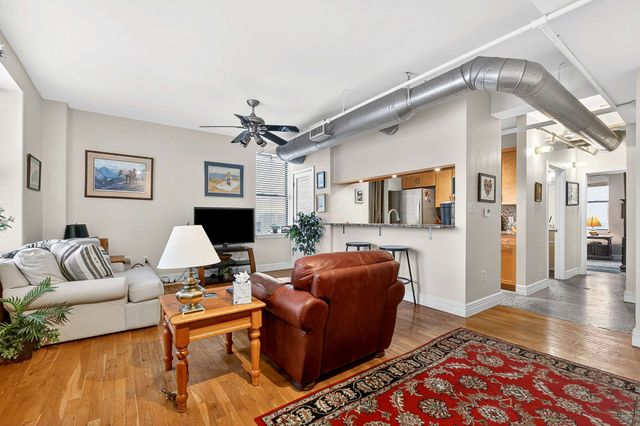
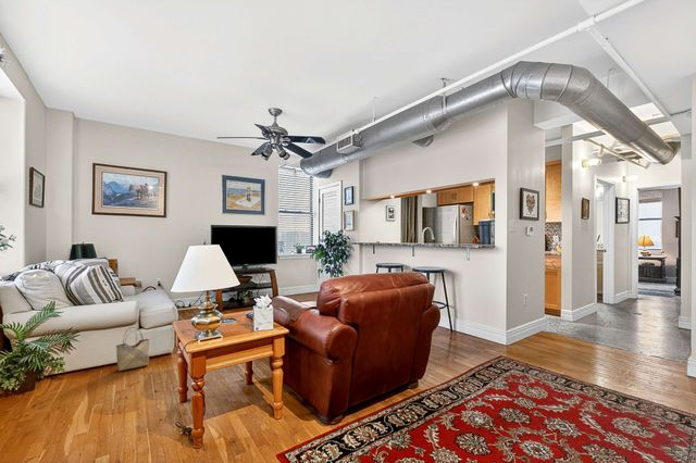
+ woven basket [115,326,151,372]
